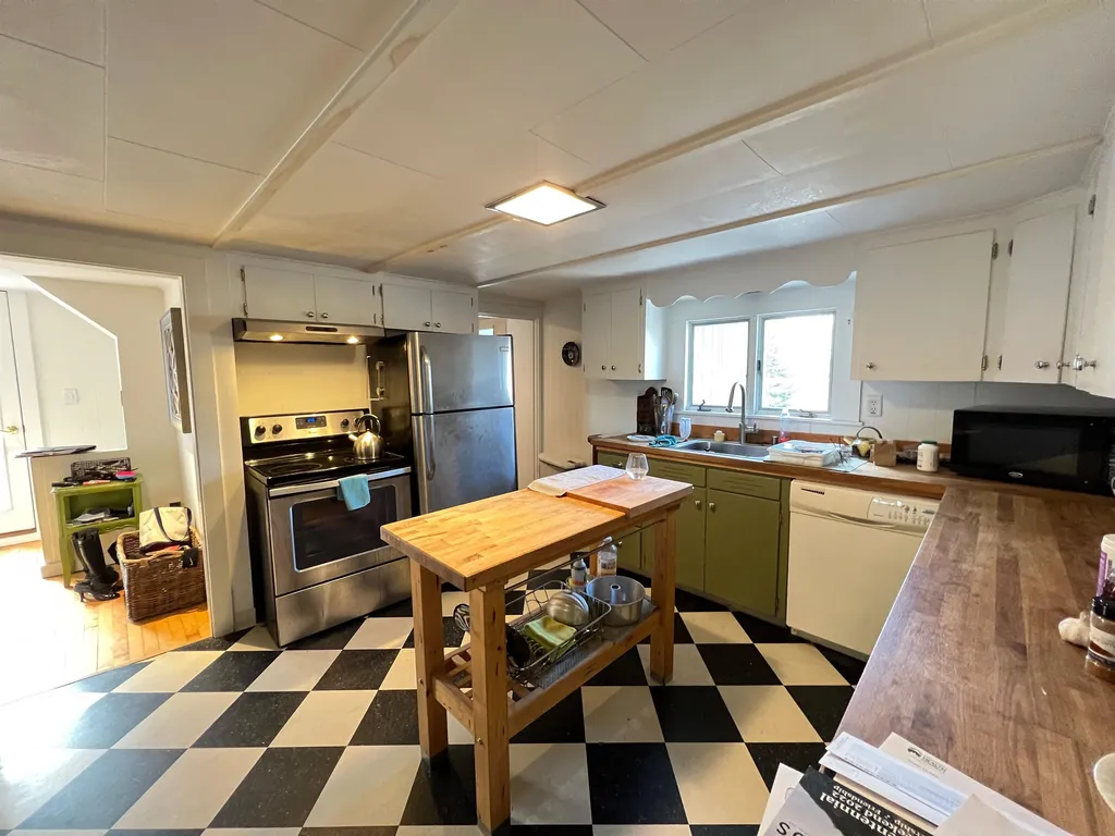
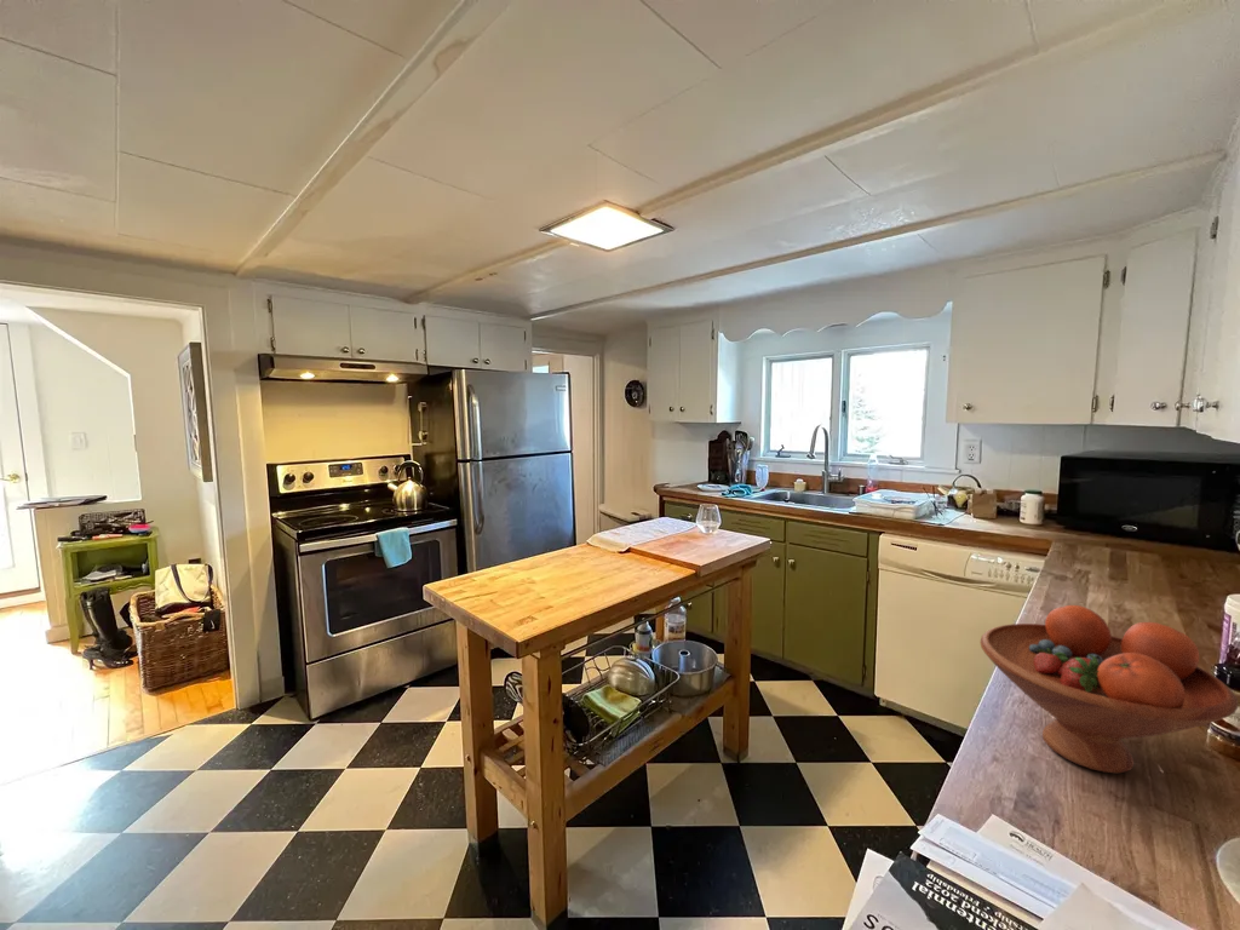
+ fruit bowl [980,604,1239,774]
